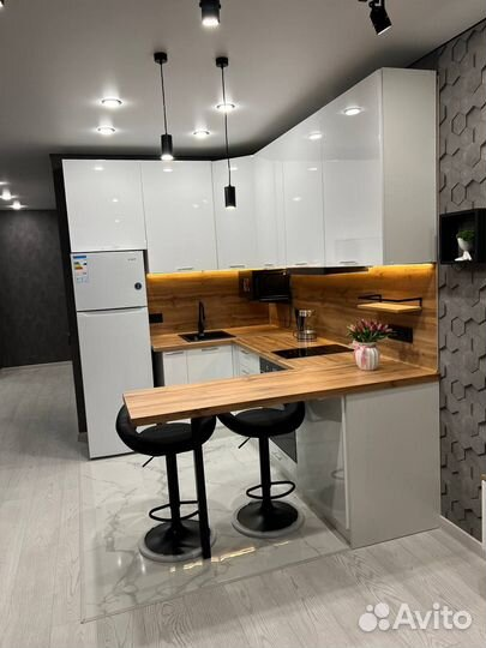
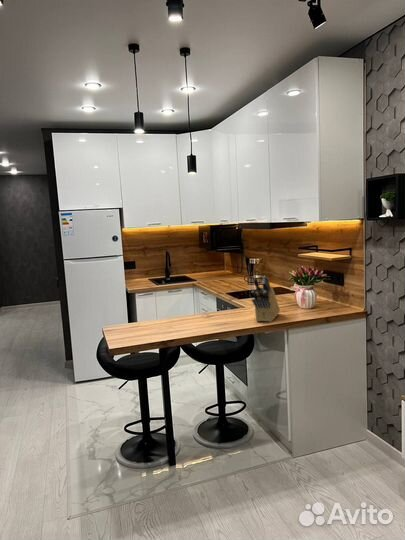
+ knife block [250,275,281,323]
